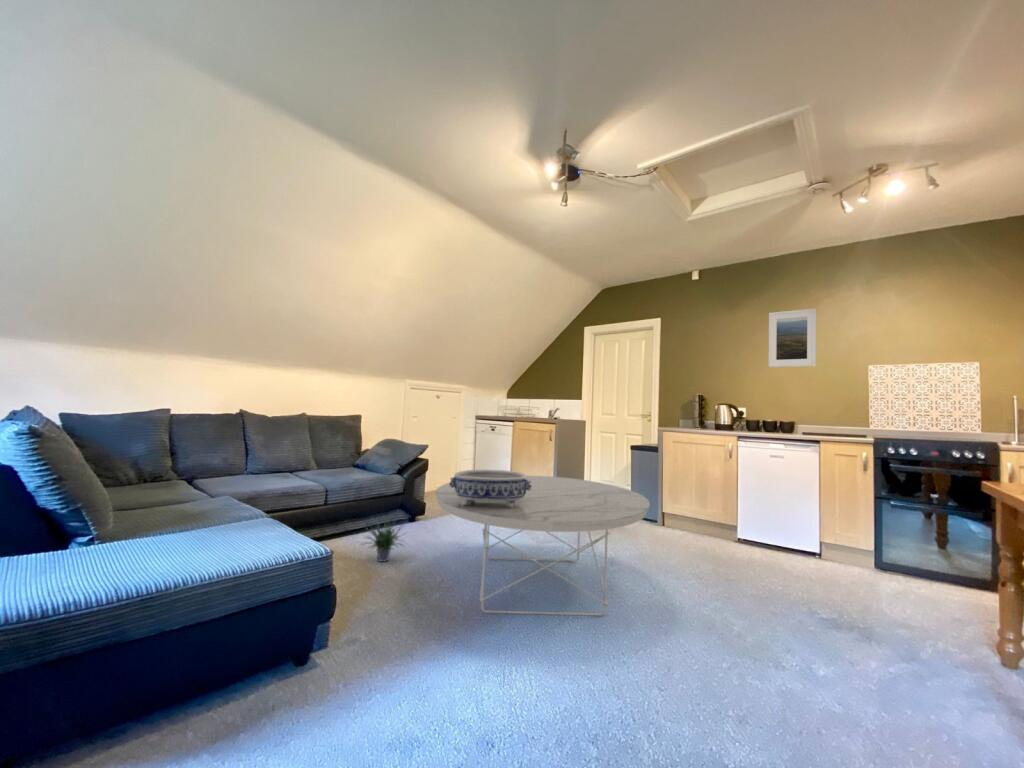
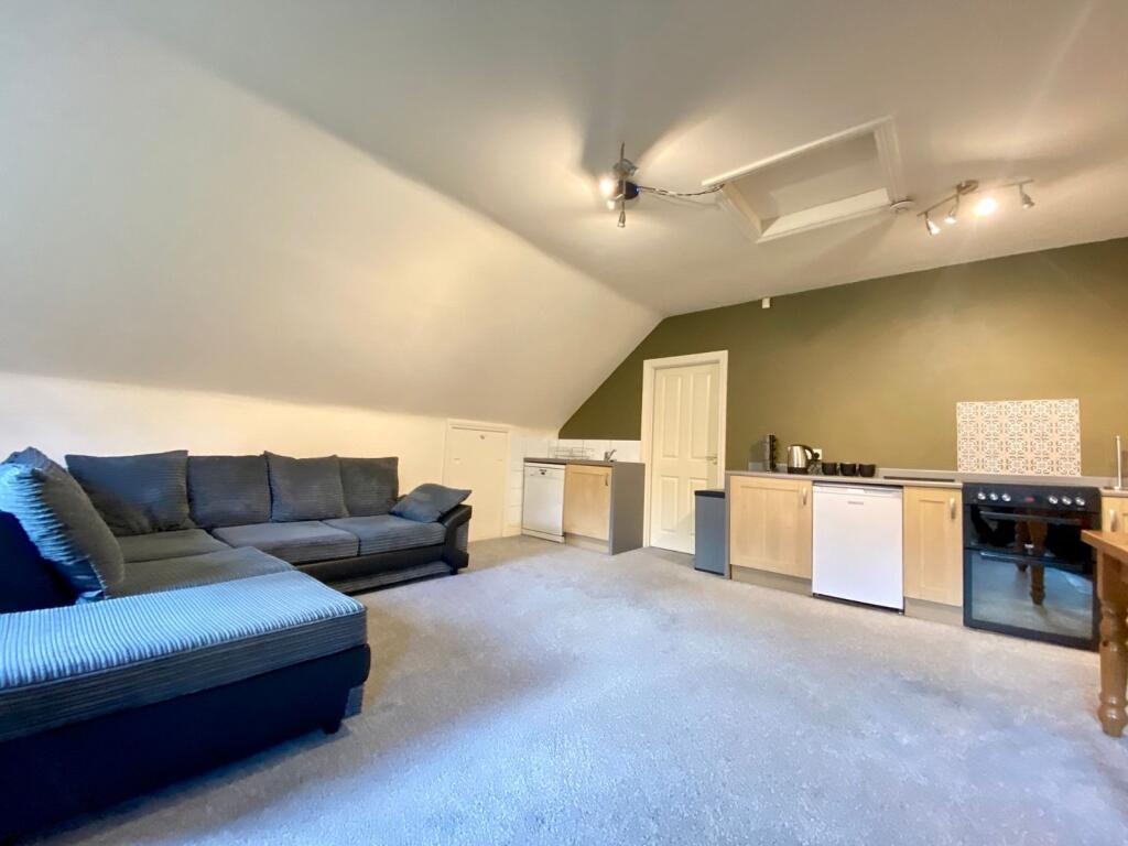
- decorative bowl [449,469,532,508]
- potted plant [359,510,409,563]
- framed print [767,308,817,368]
- coffee table [434,474,651,617]
